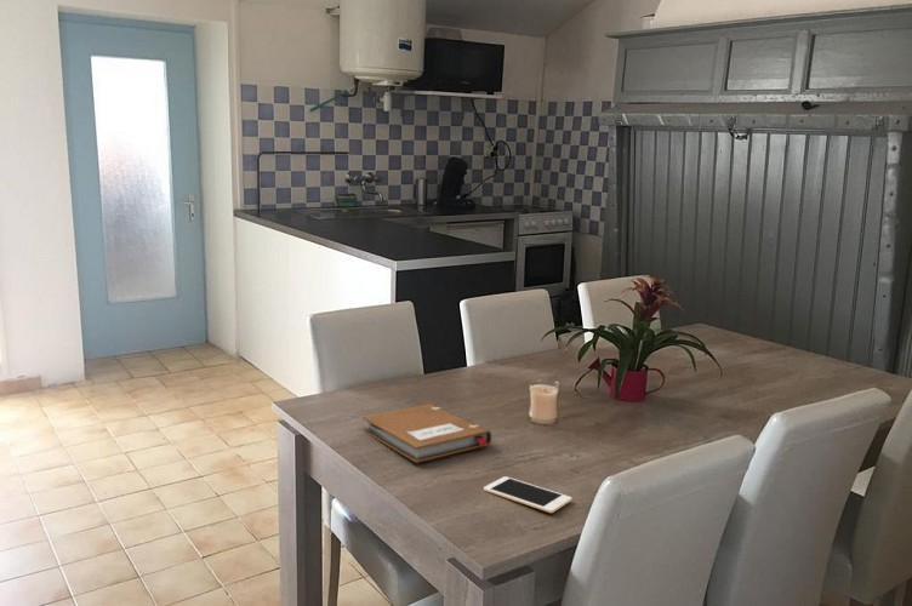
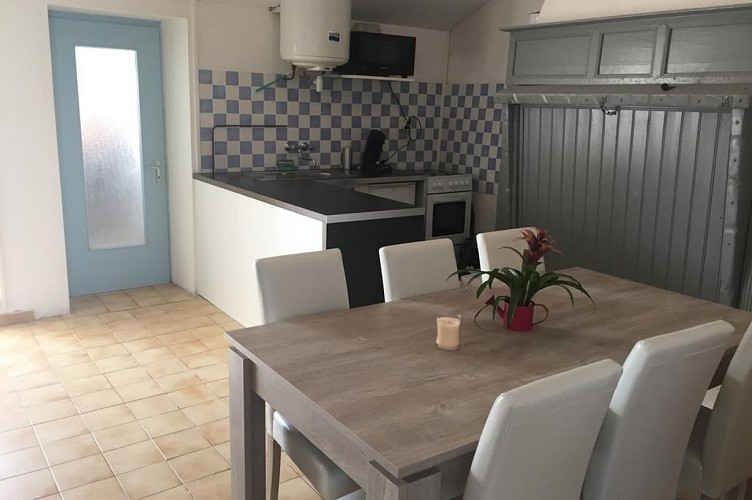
- cell phone [483,475,572,514]
- notebook [361,402,492,464]
